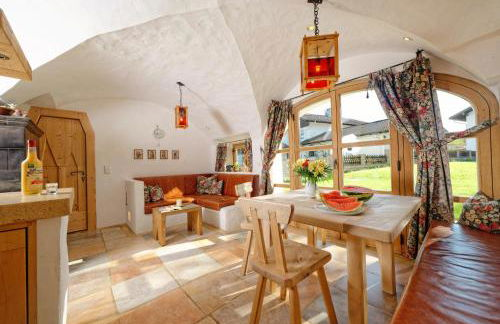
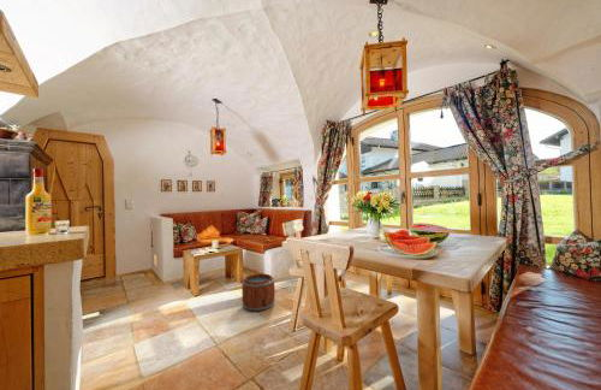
+ bucket [240,272,276,313]
